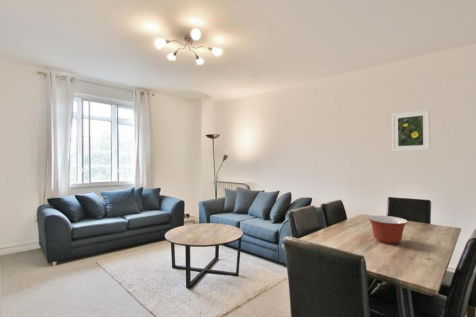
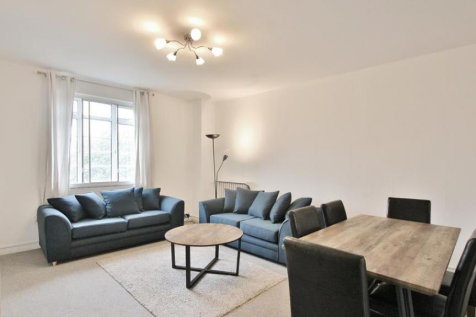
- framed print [391,108,431,152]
- mixing bowl [367,215,409,245]
